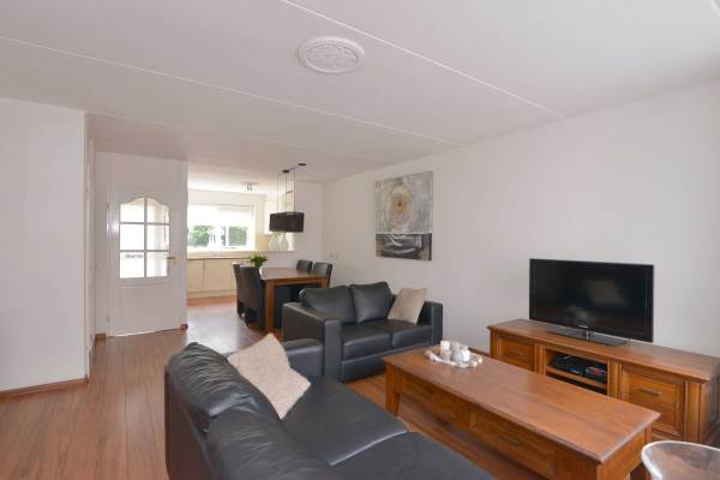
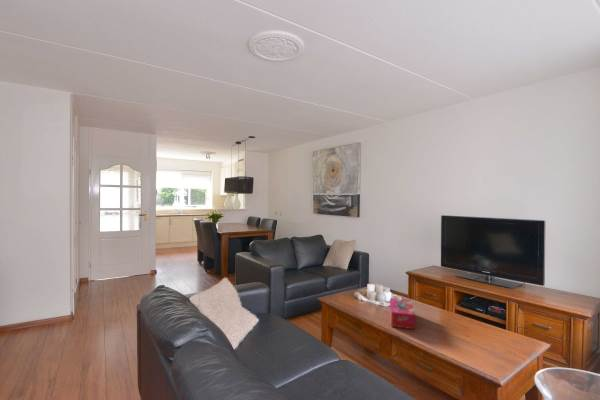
+ tissue box [389,297,416,330]
